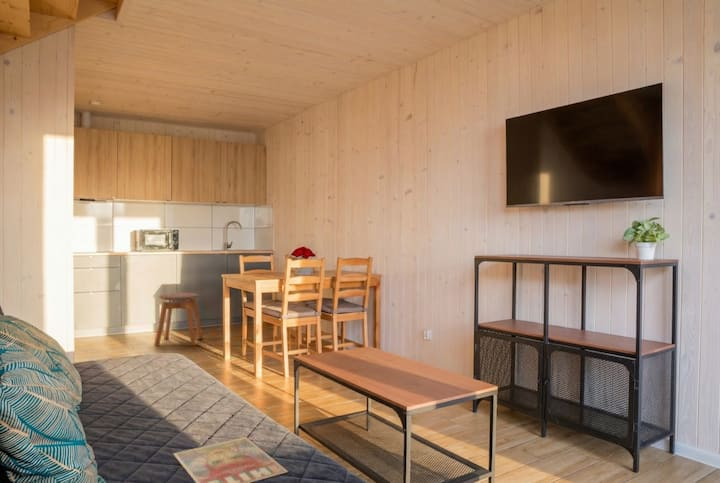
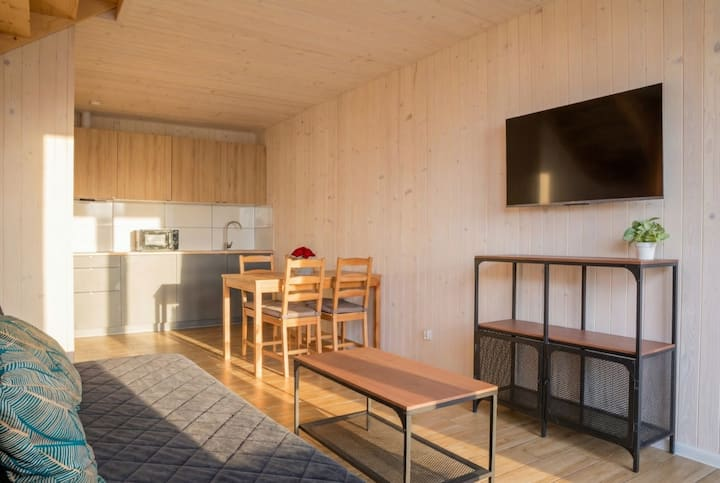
- stool [153,292,204,347]
- magazine [172,436,290,483]
